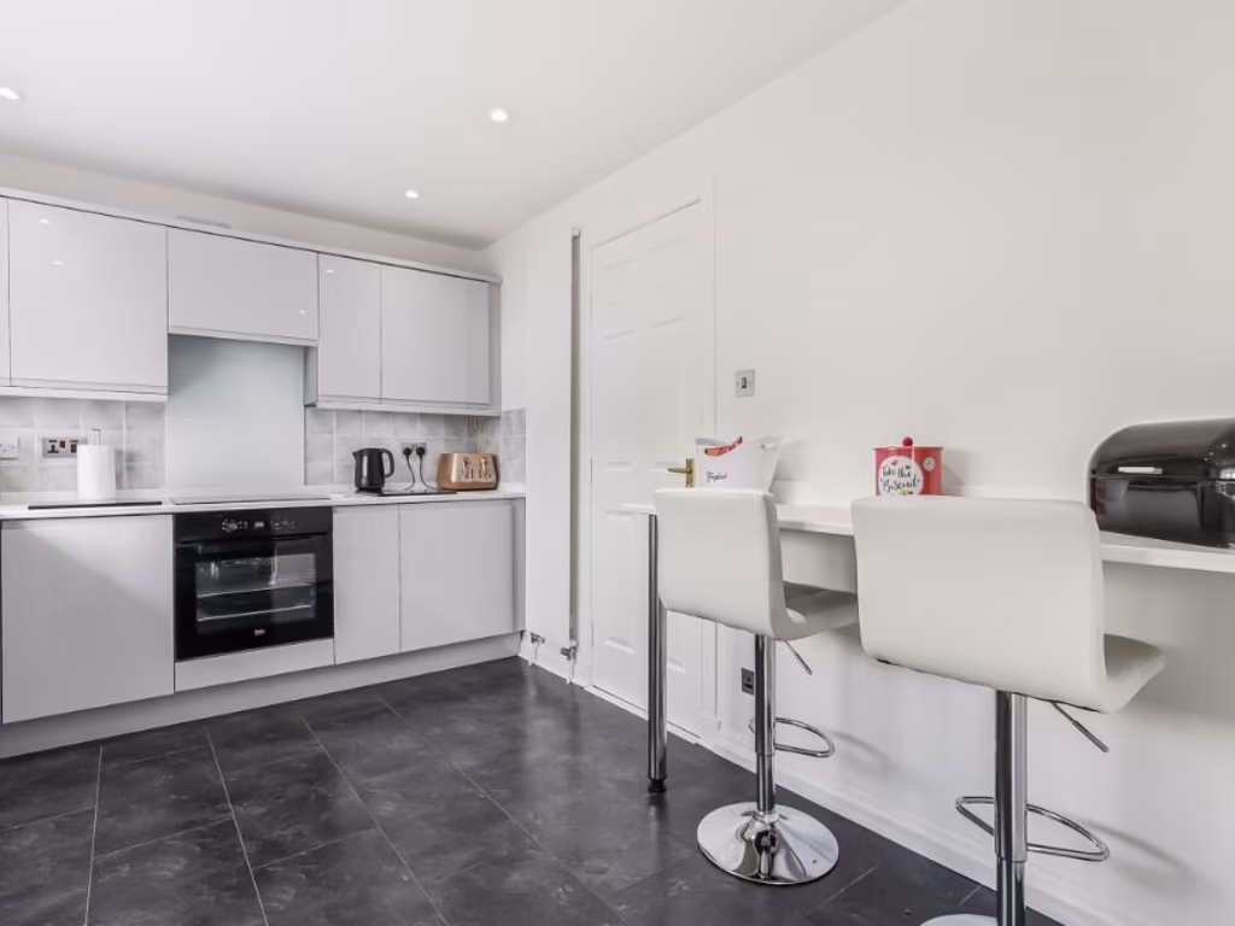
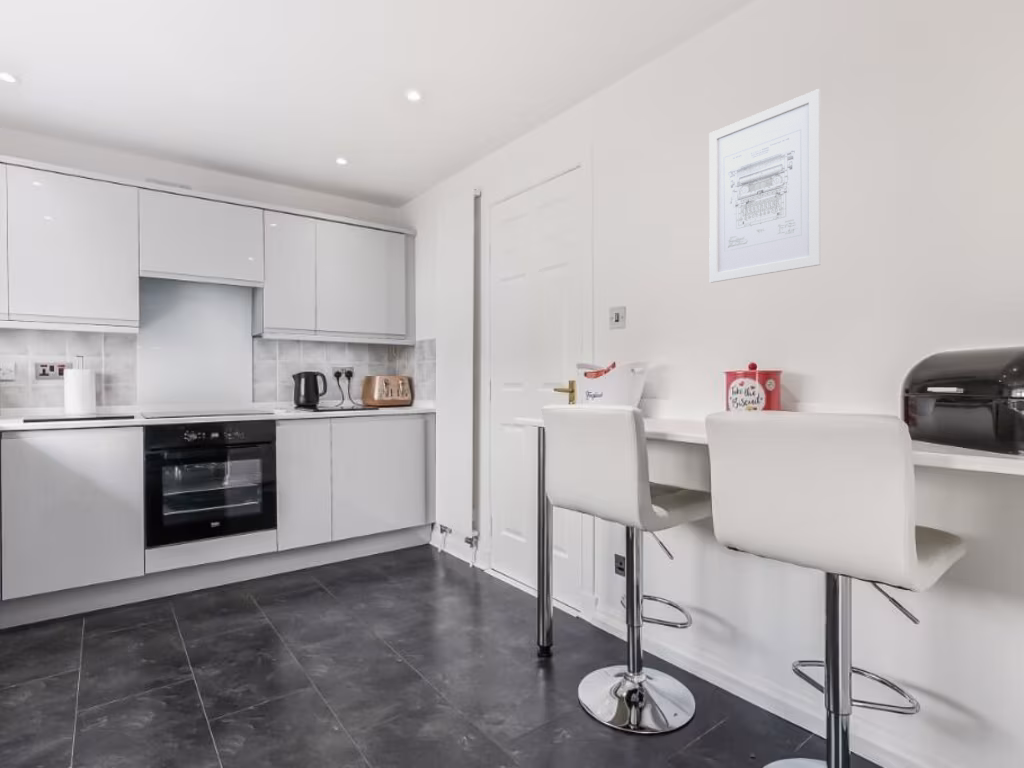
+ wall art [708,88,822,284]
